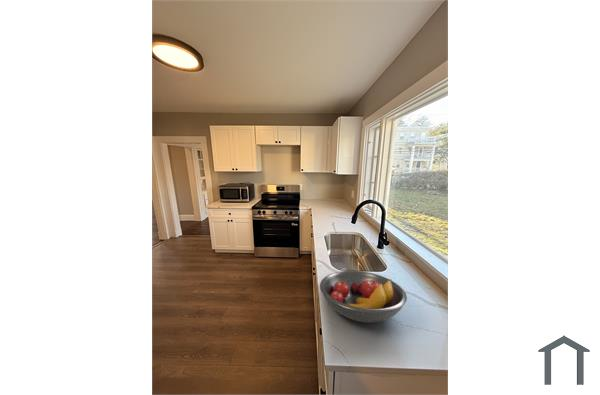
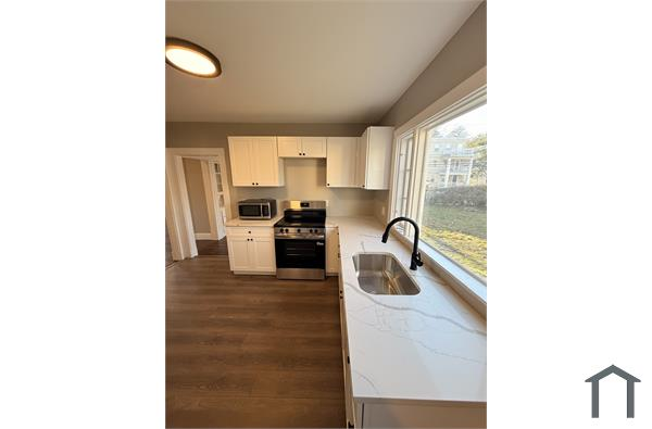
- fruit bowl [319,270,408,324]
